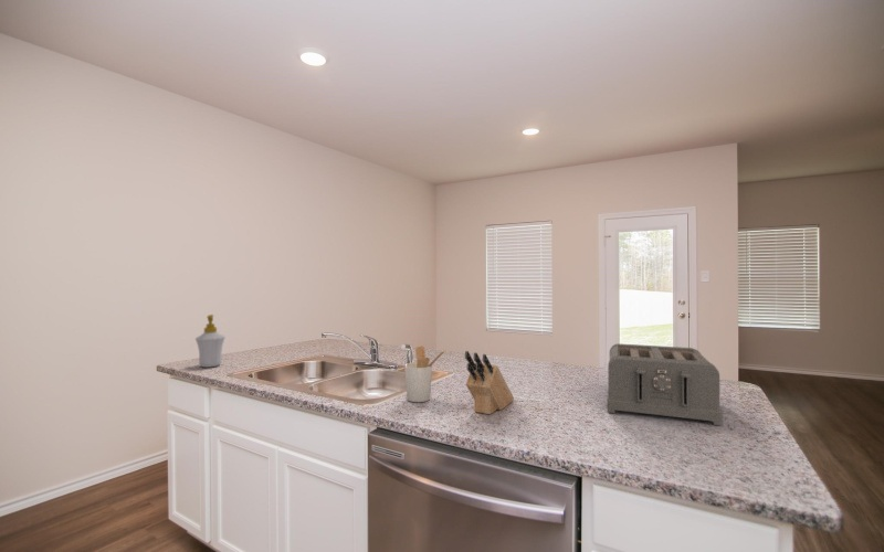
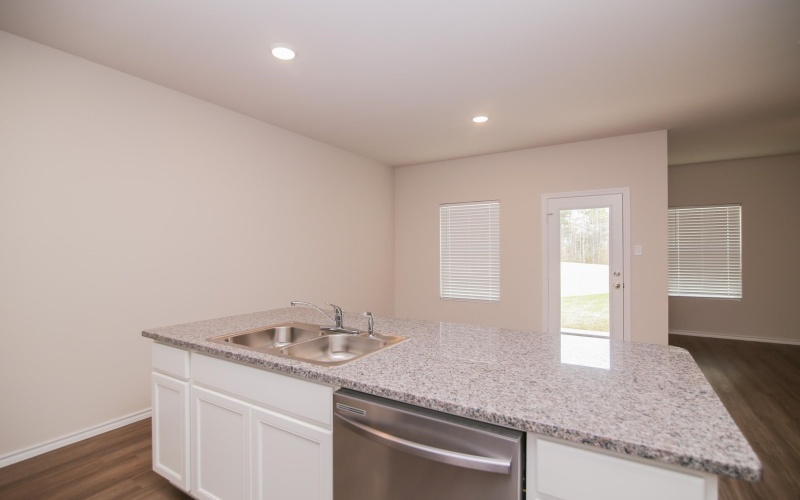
- knife block [464,350,515,415]
- toaster [607,342,724,426]
- soap bottle [194,314,227,369]
- utensil holder [404,344,446,403]
